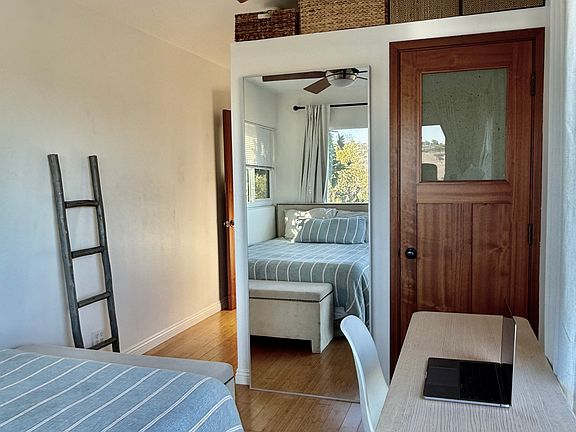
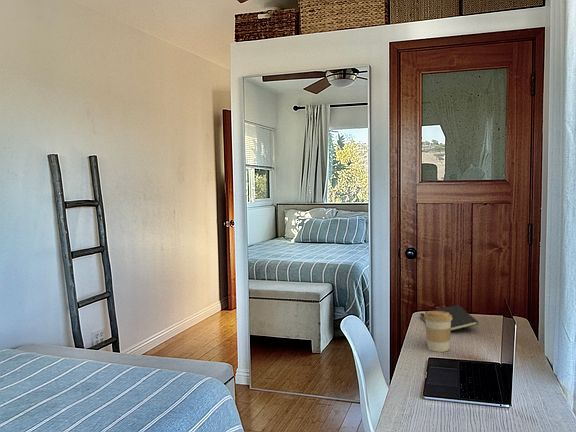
+ coffee cup [424,310,452,353]
+ notepad [419,304,479,332]
